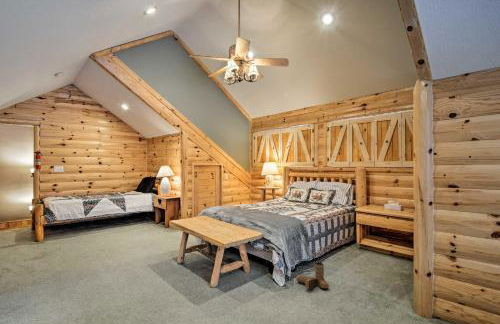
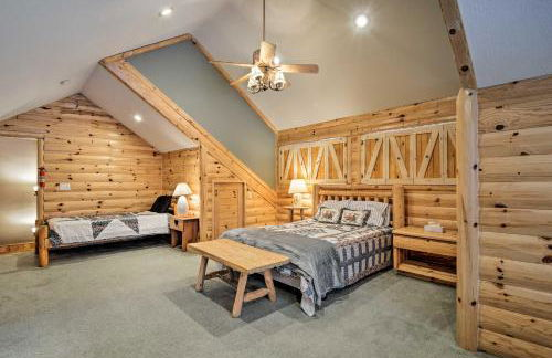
- boots [295,261,330,290]
